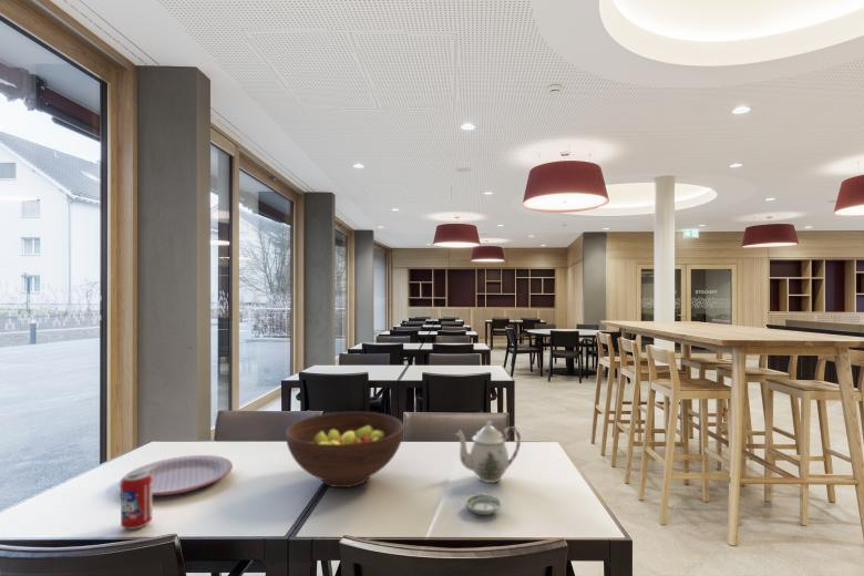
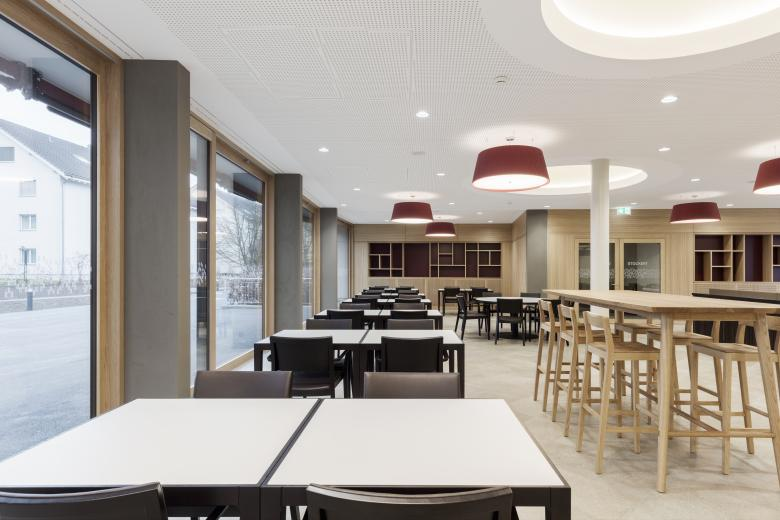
- plate [119,454,234,496]
- teapot [454,420,522,484]
- beverage can [120,471,153,531]
- saucer [464,493,504,516]
- fruit bowl [285,411,405,488]
